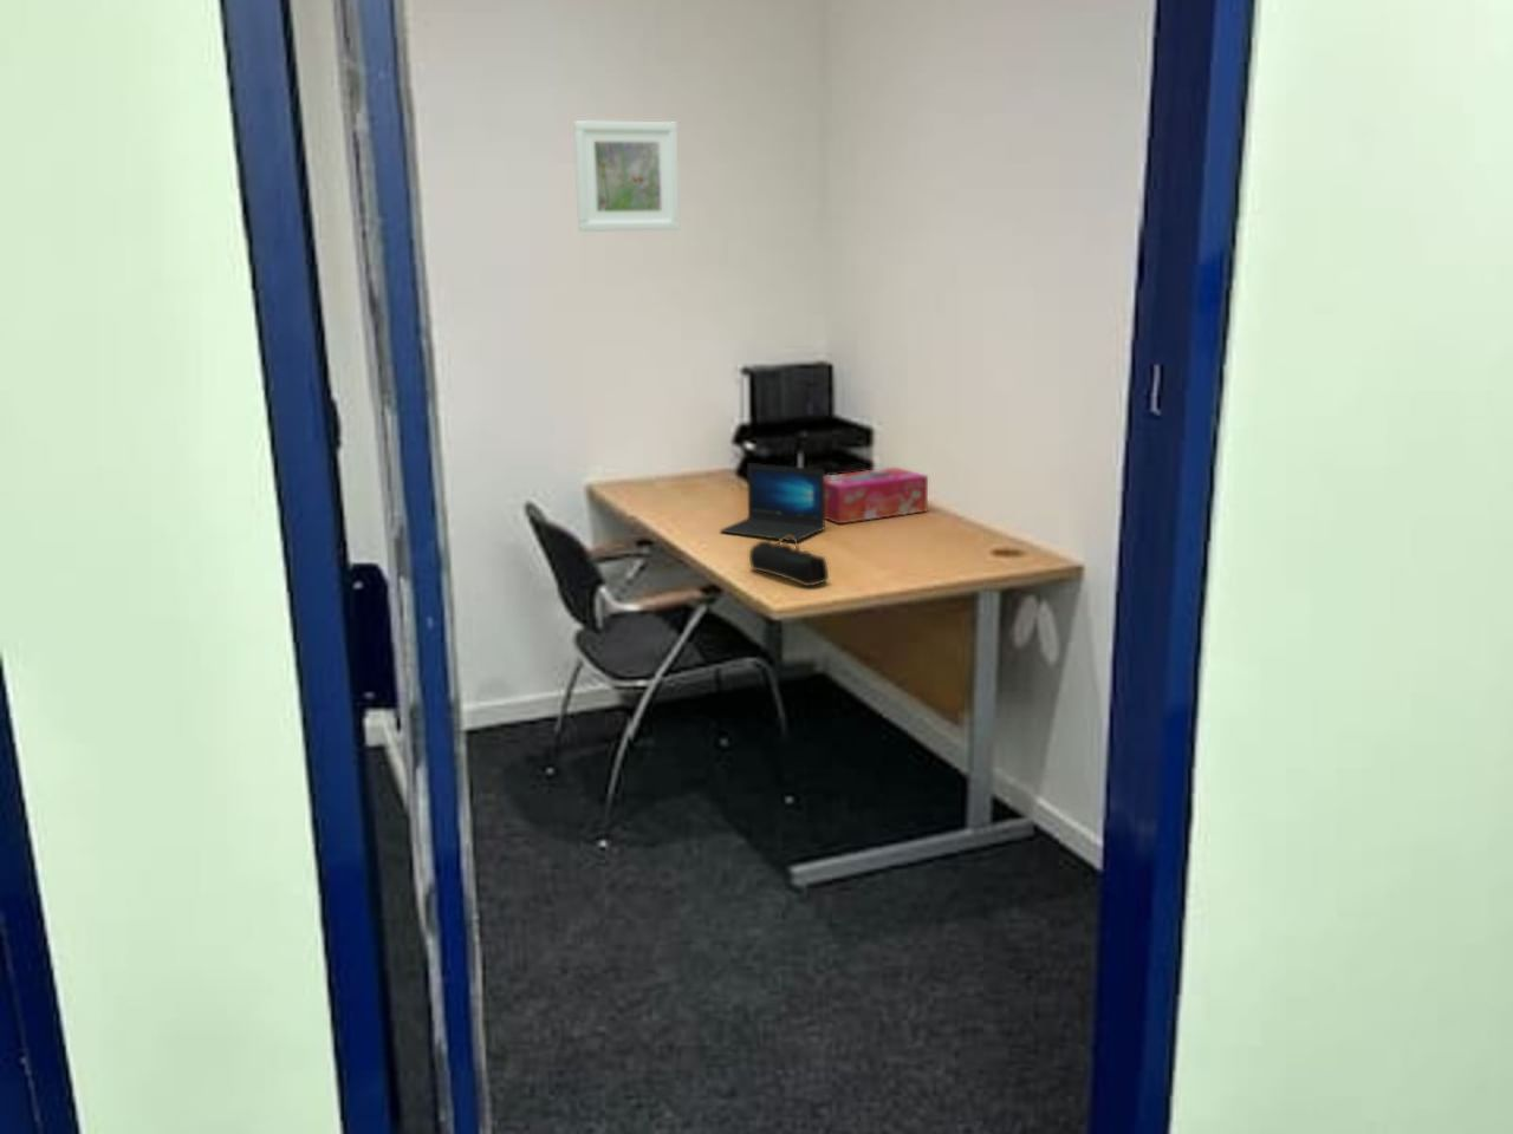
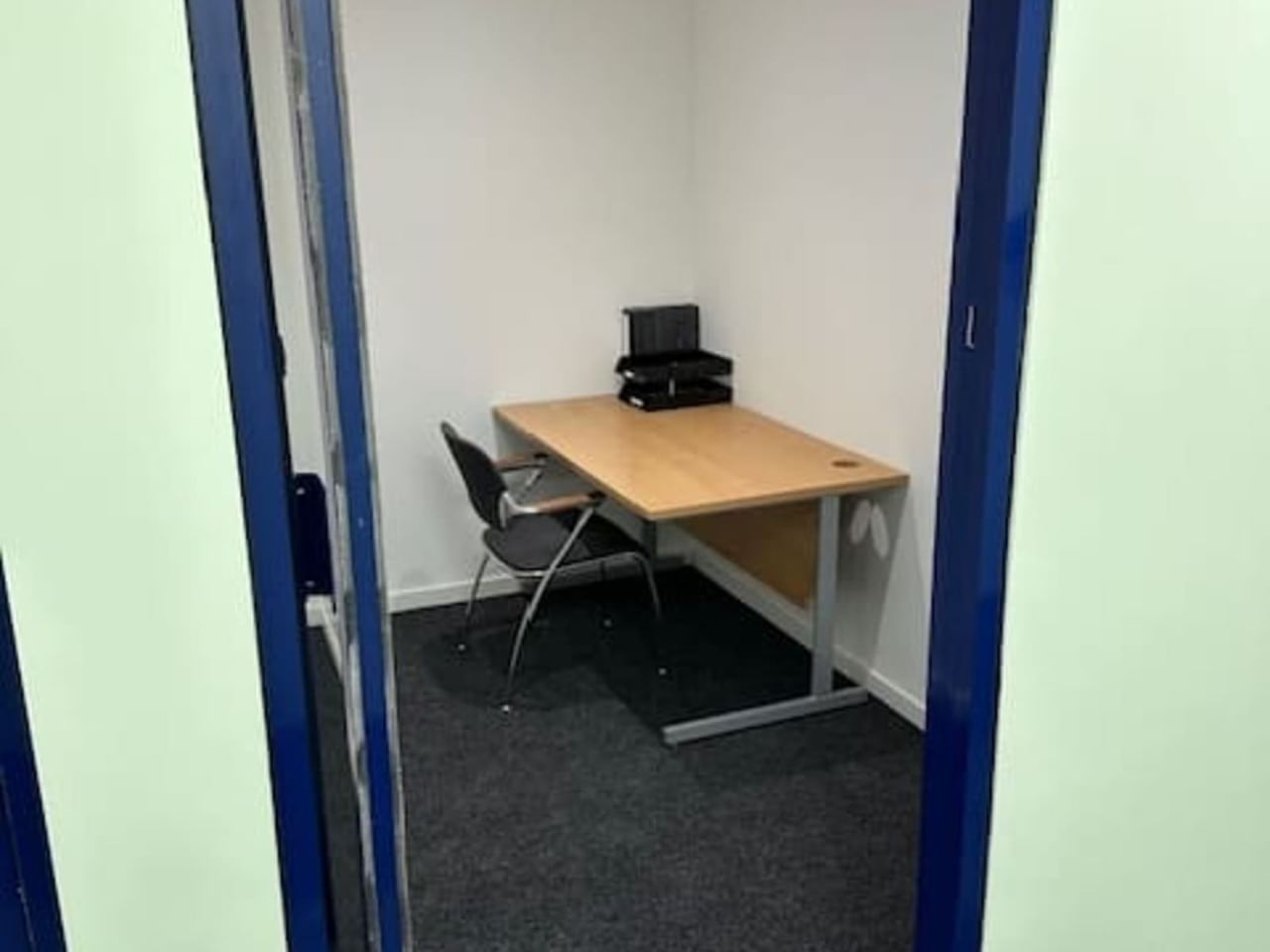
- pencil case [748,534,830,587]
- laptop [718,462,827,542]
- tissue box [826,467,929,524]
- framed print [572,119,681,232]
